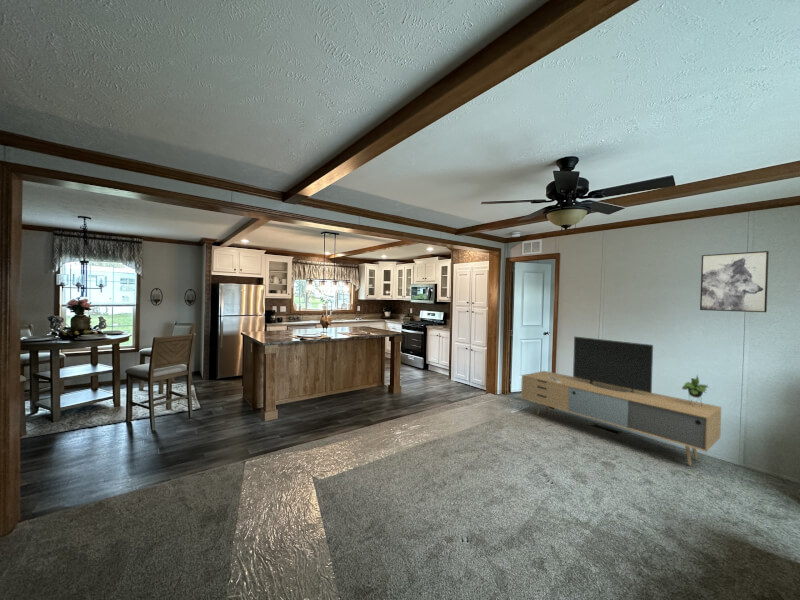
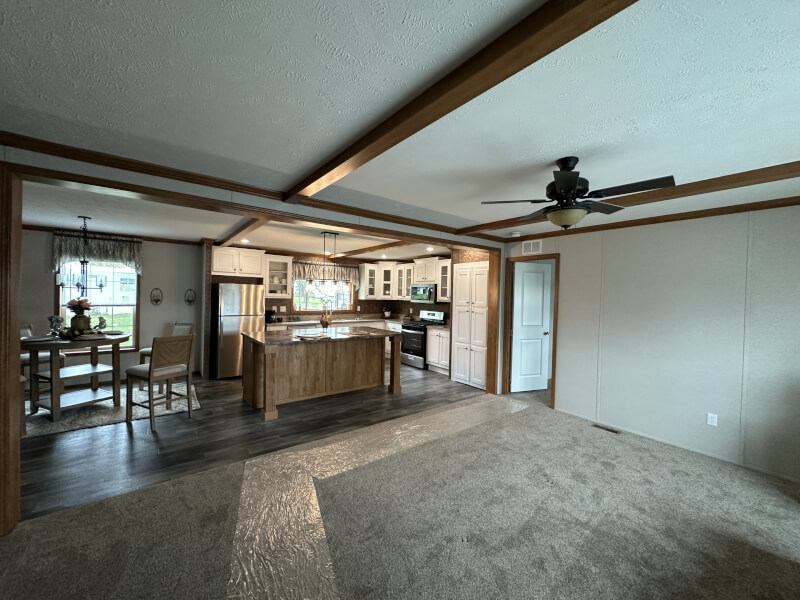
- media console [520,336,722,466]
- wall art [699,250,770,313]
